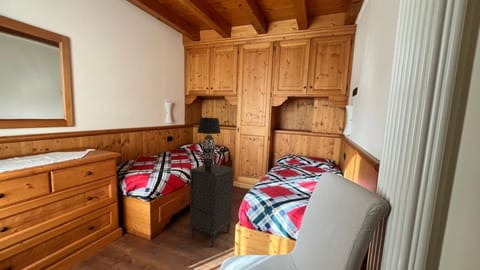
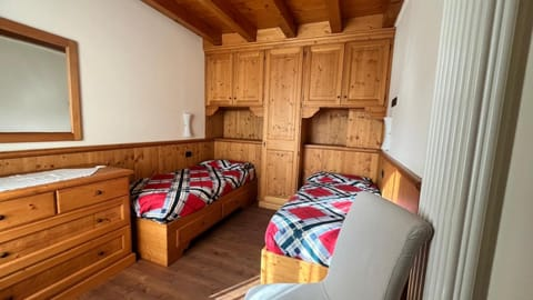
- nightstand [188,163,235,248]
- table lamp [196,117,222,170]
